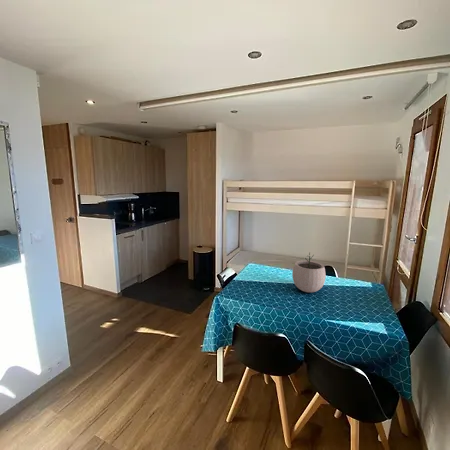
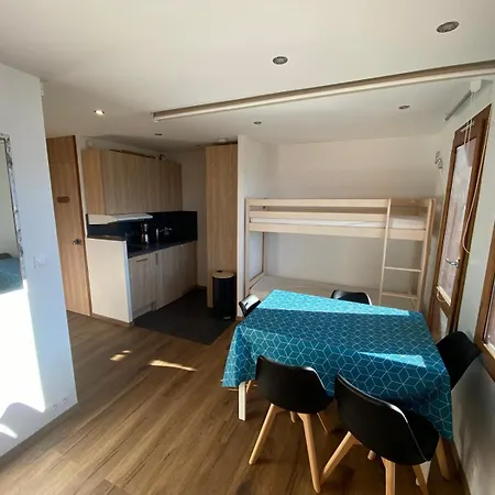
- plant pot [291,252,327,293]
